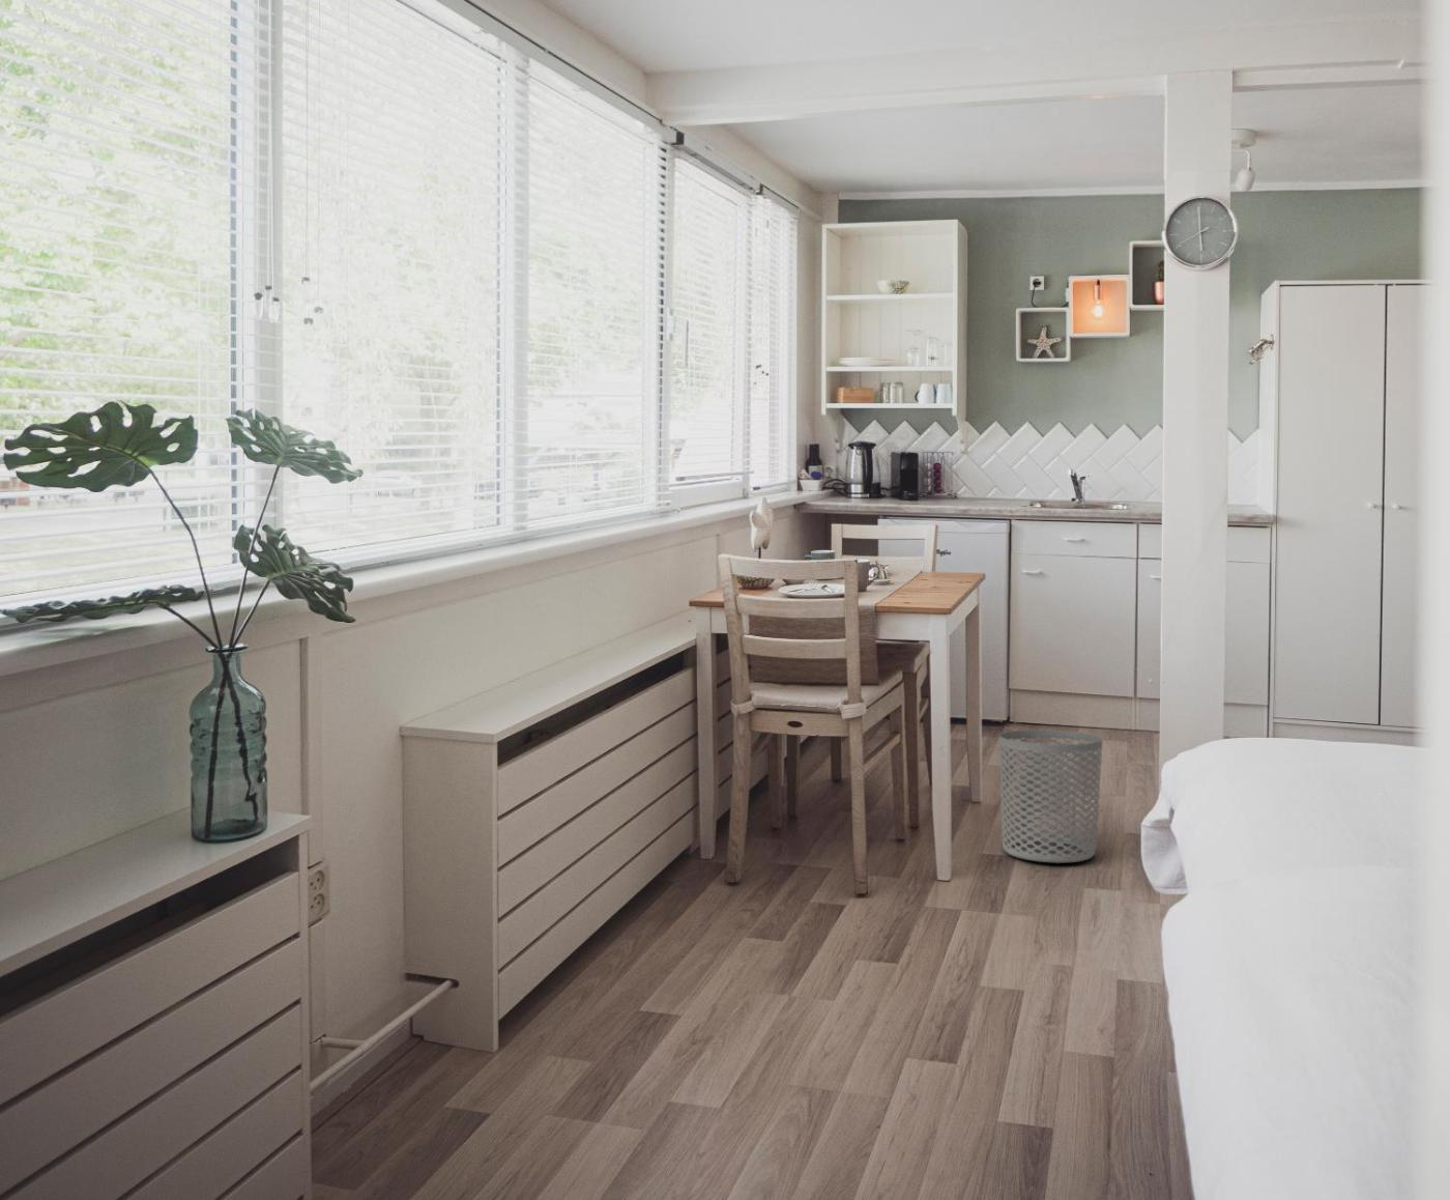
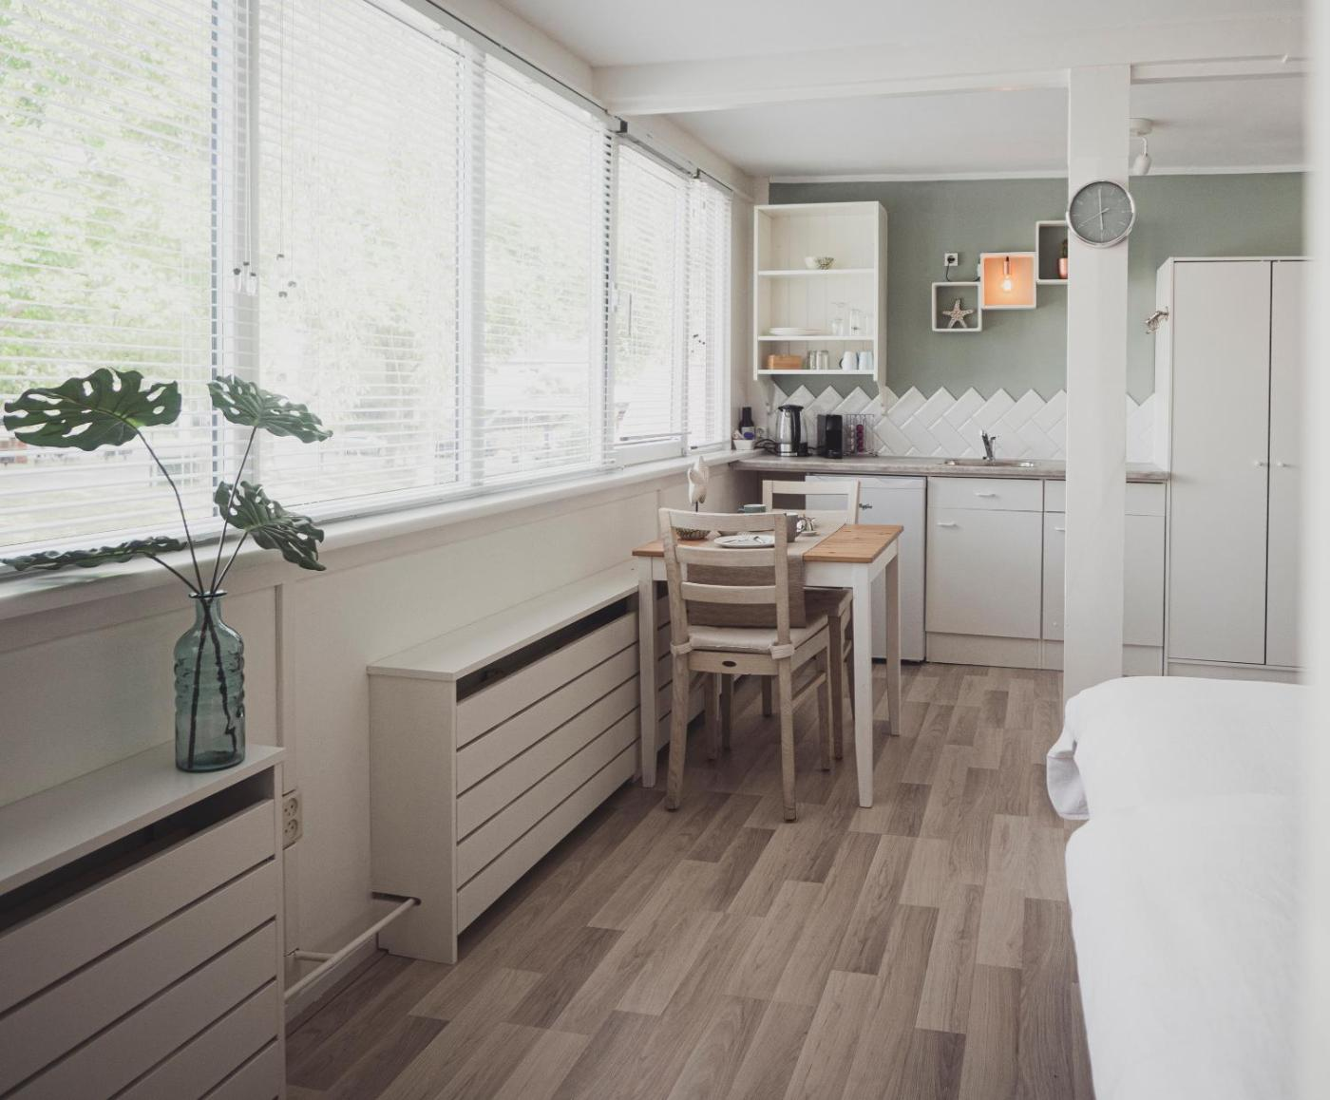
- waste bin [998,729,1103,864]
